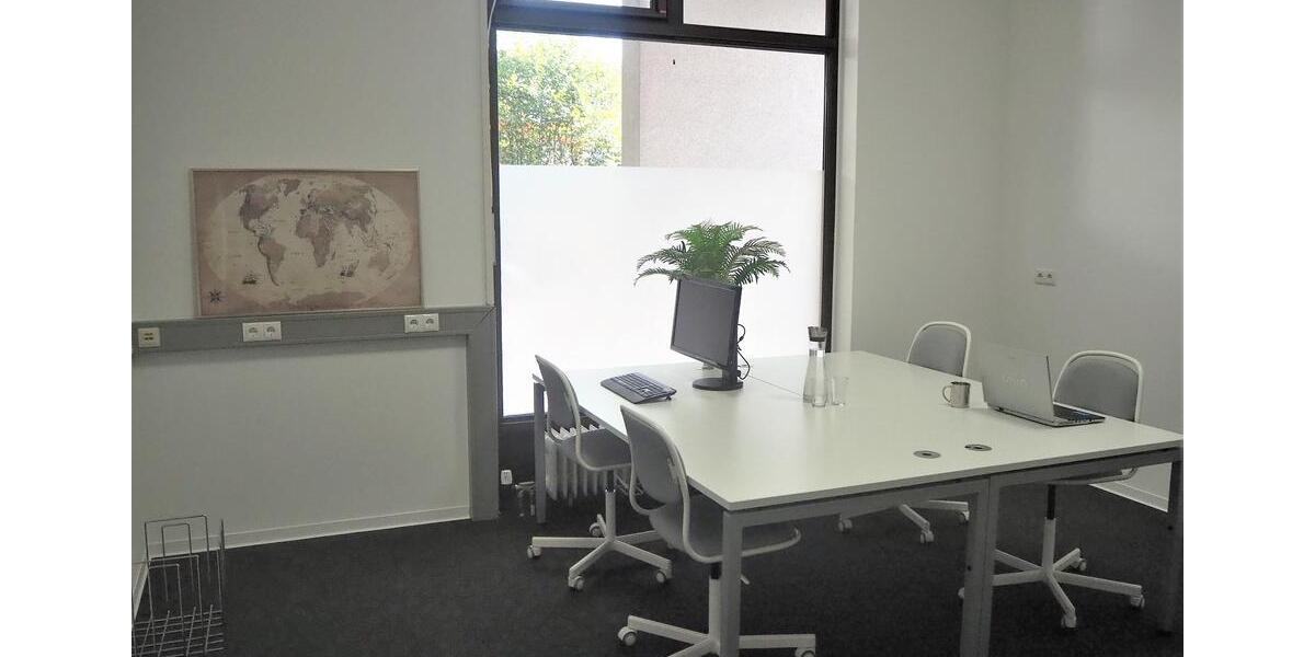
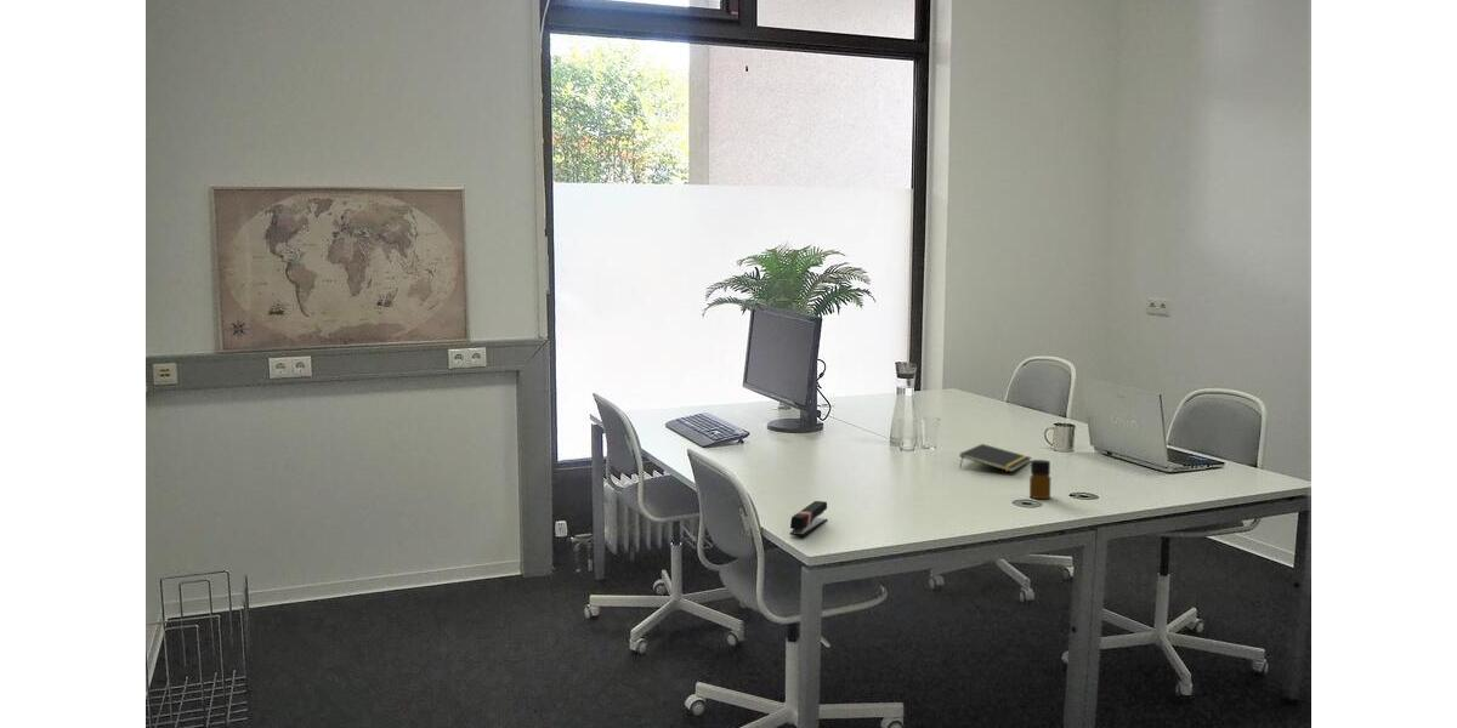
+ notepad [958,443,1033,473]
+ bottle [1028,459,1051,500]
+ stapler [789,500,828,538]
